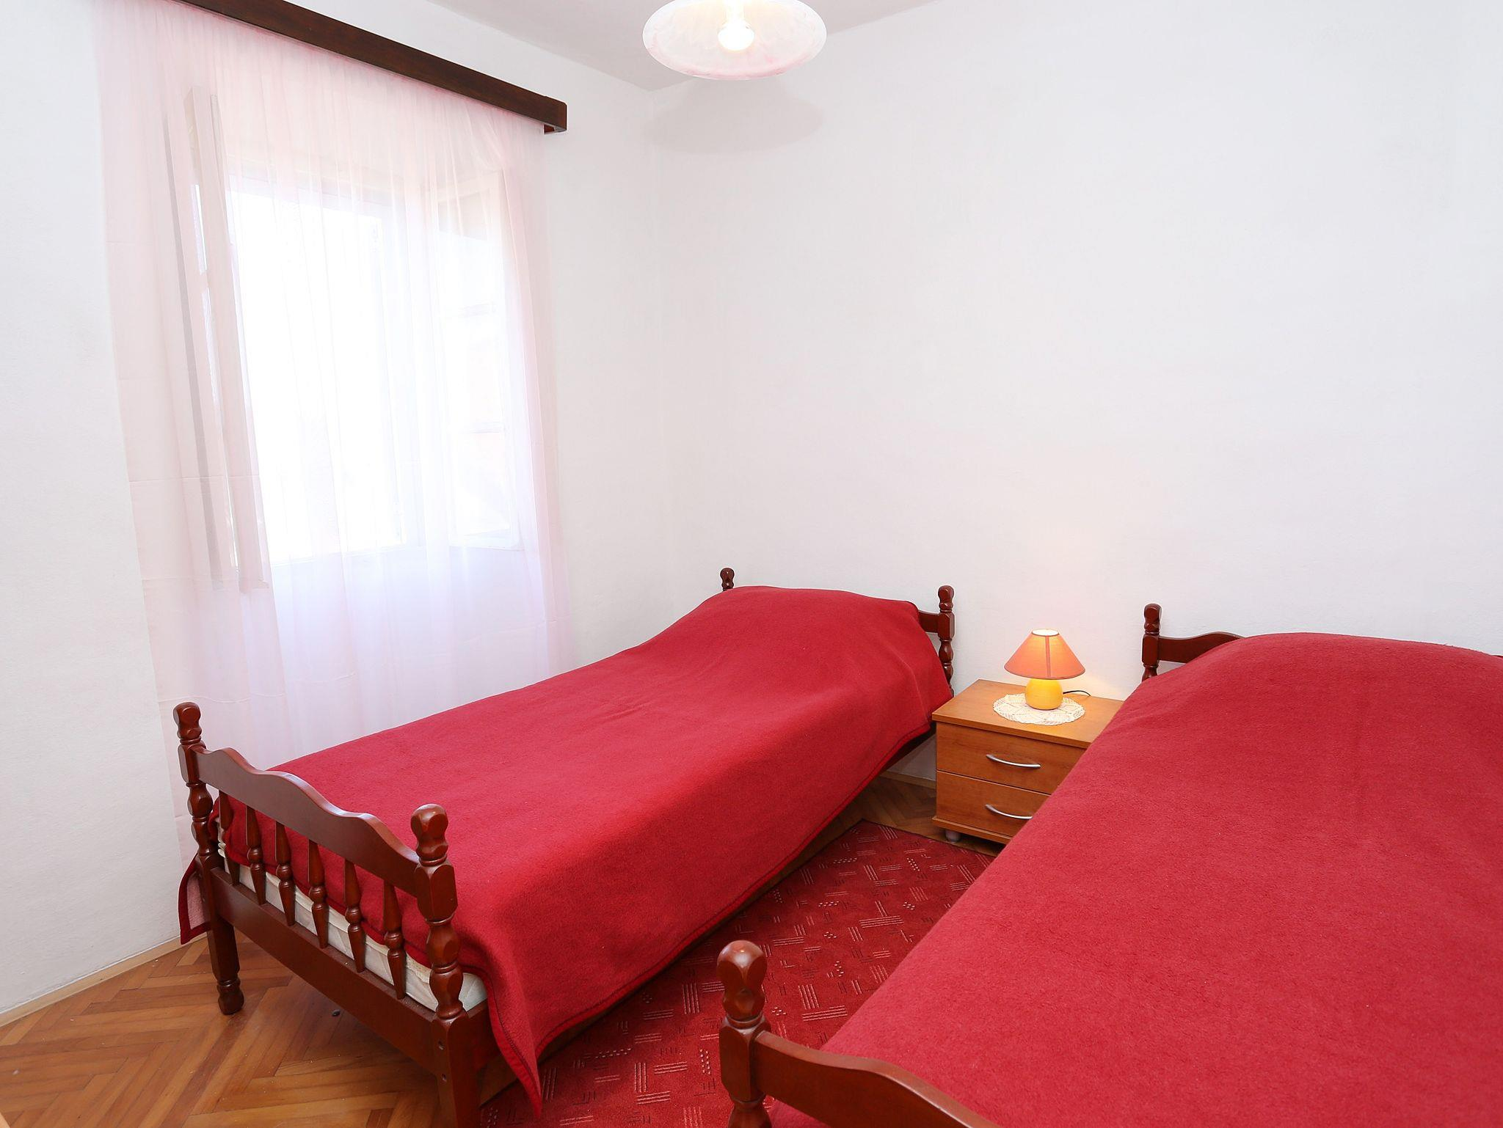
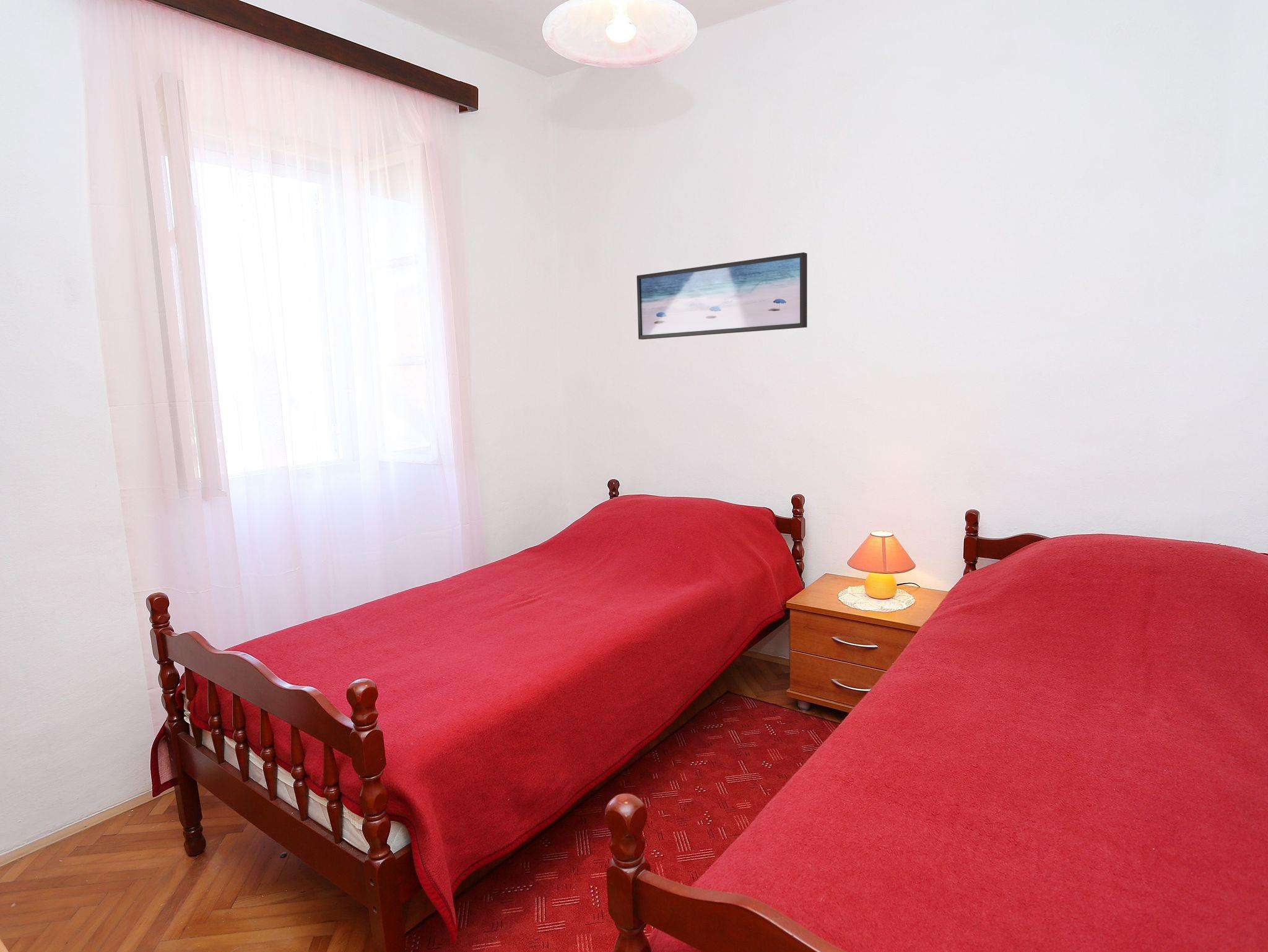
+ wall art [636,252,808,340]
